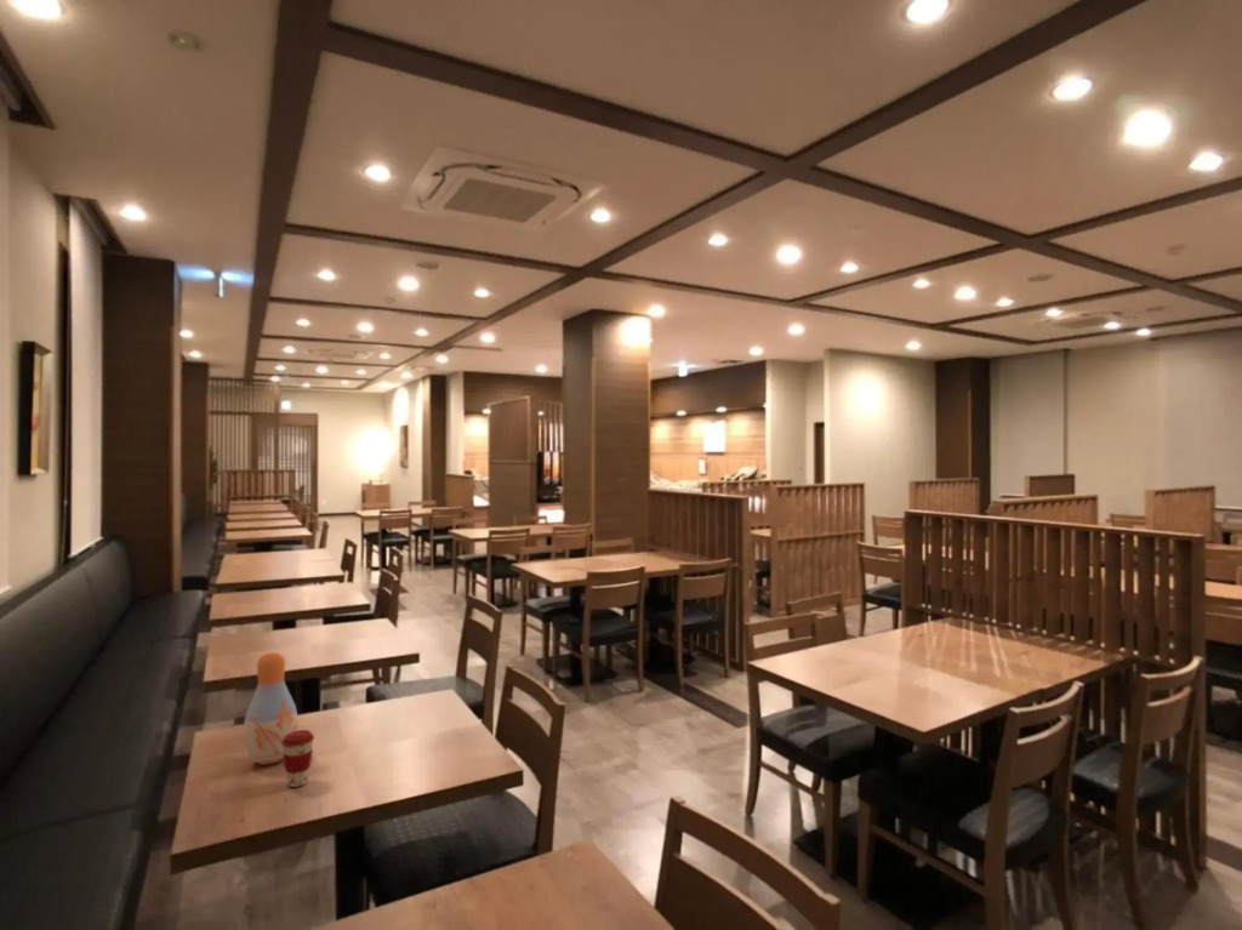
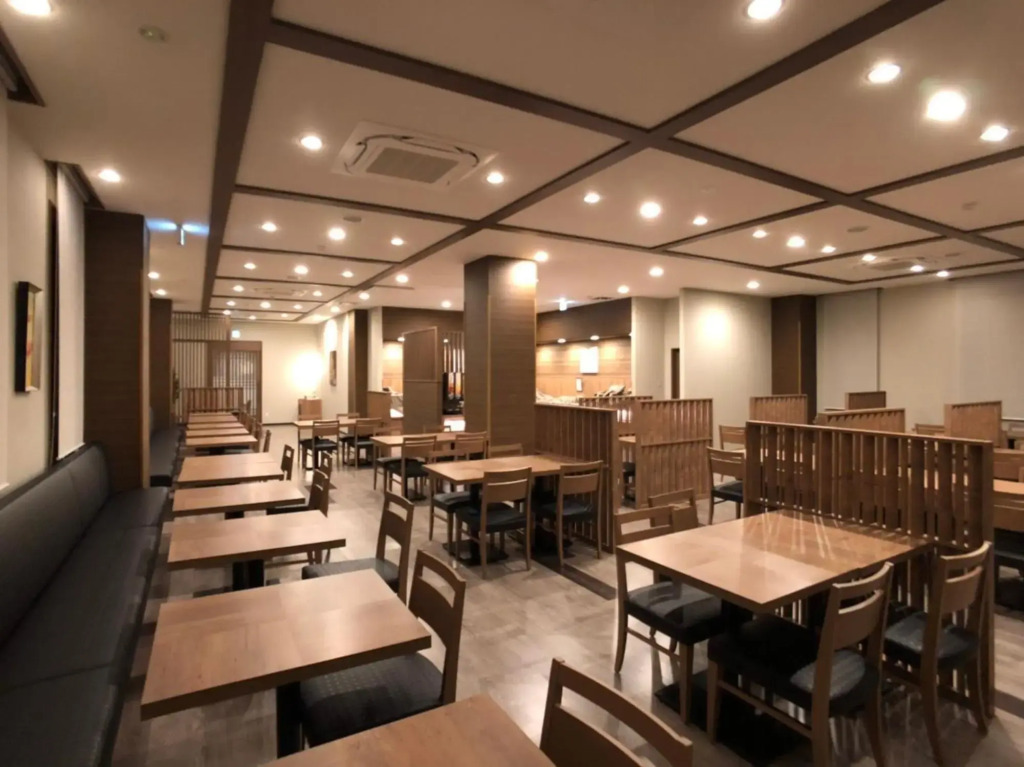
- coffee cup [281,729,315,788]
- vase [243,651,298,765]
